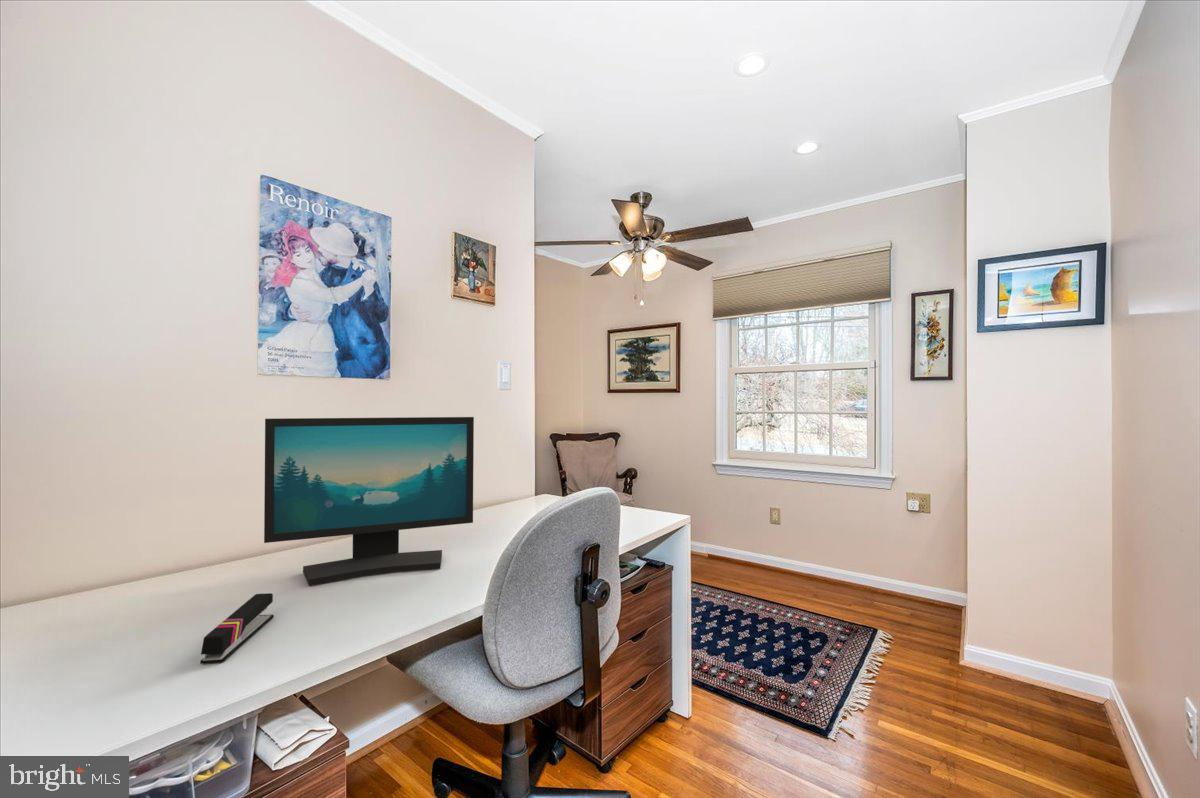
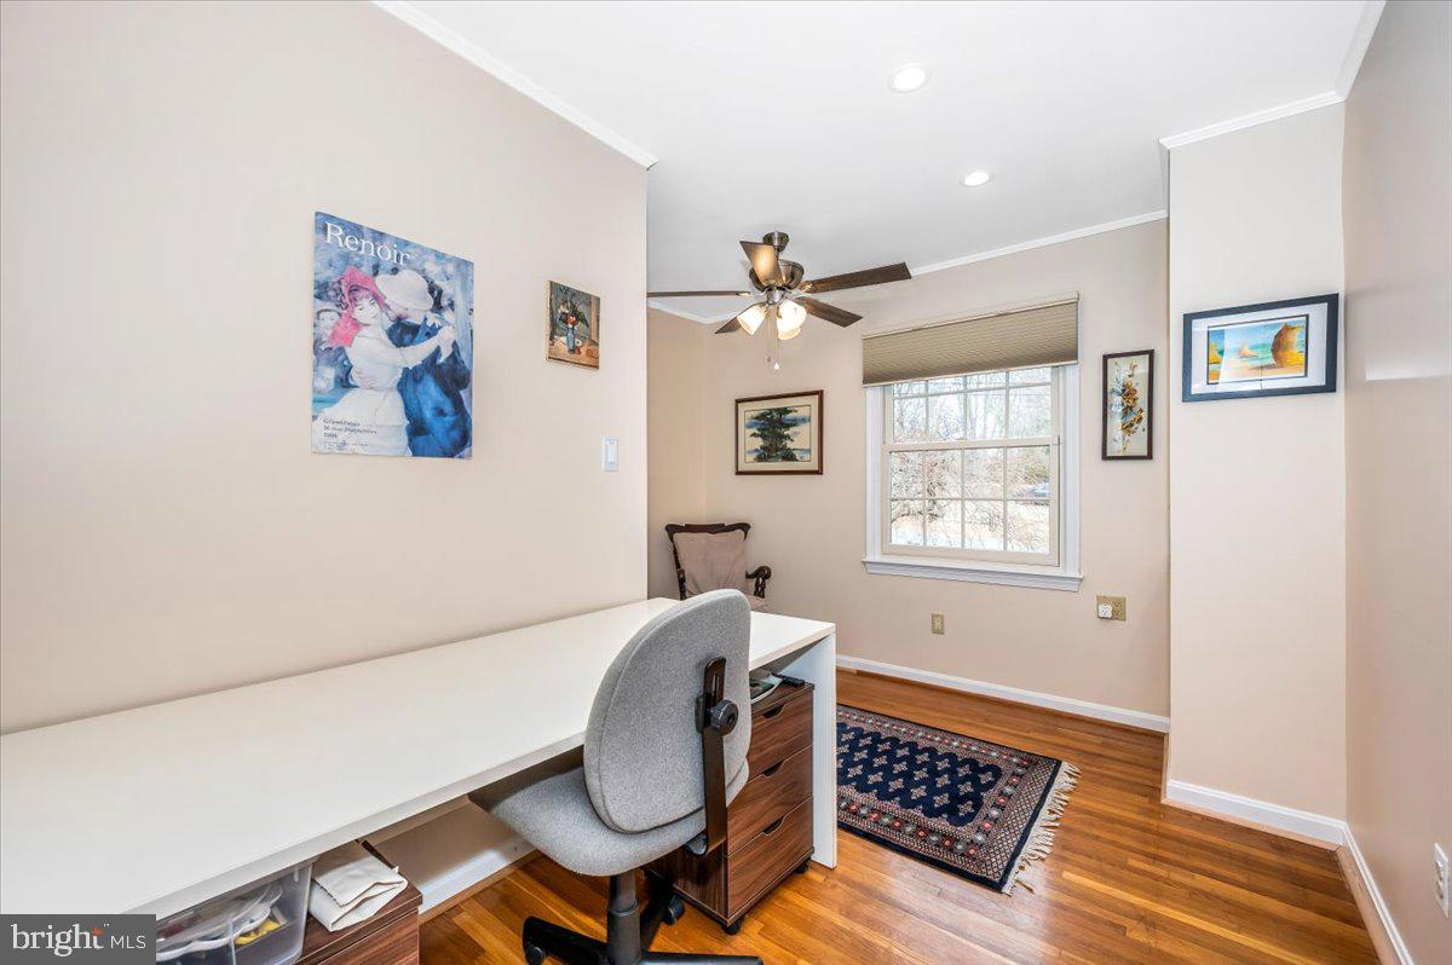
- stapler [199,592,275,665]
- computer monitor [263,416,475,587]
